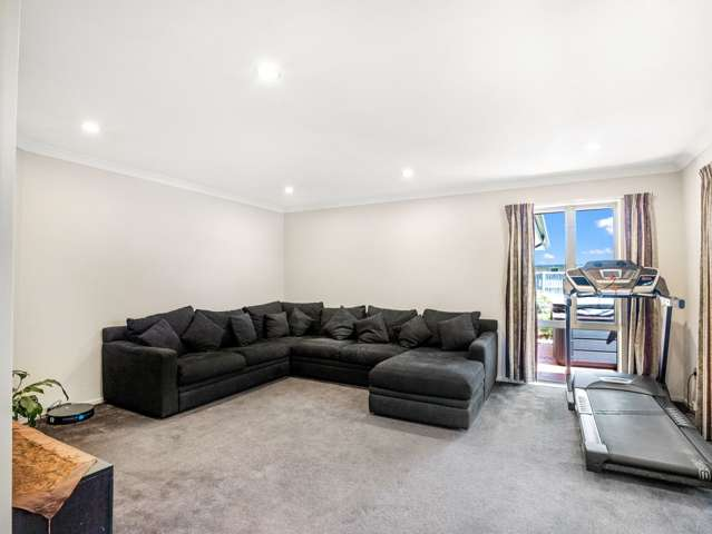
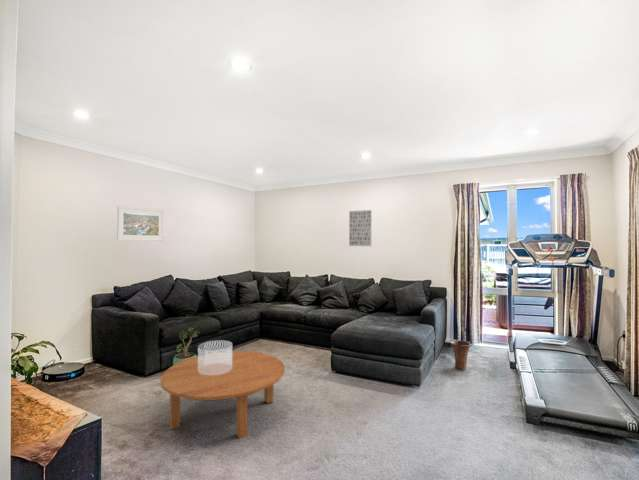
+ wall art [348,209,373,247]
+ coffee table [160,350,286,439]
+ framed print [116,205,164,242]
+ decorative bowl [197,339,233,375]
+ vase [449,339,472,371]
+ potted plant [172,326,201,365]
